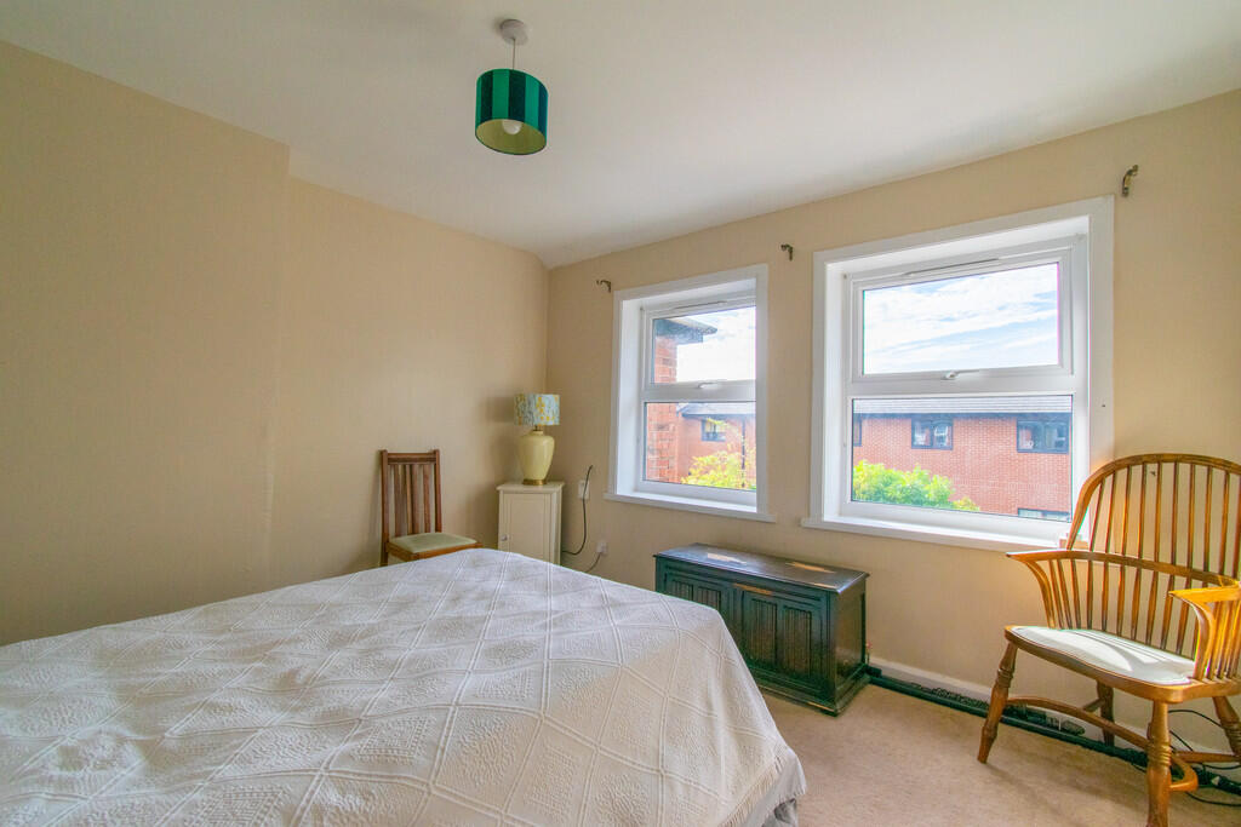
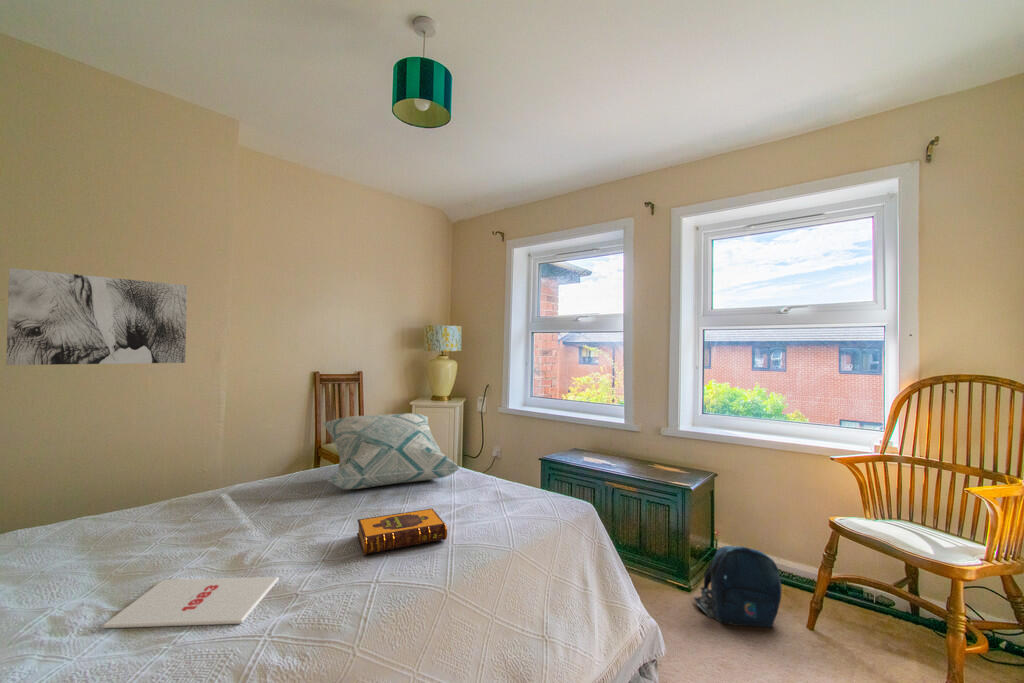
+ hardback book [356,507,448,556]
+ magazine [102,576,280,629]
+ wall art [5,267,188,366]
+ backpack [693,545,783,629]
+ decorative pillow [321,412,461,490]
